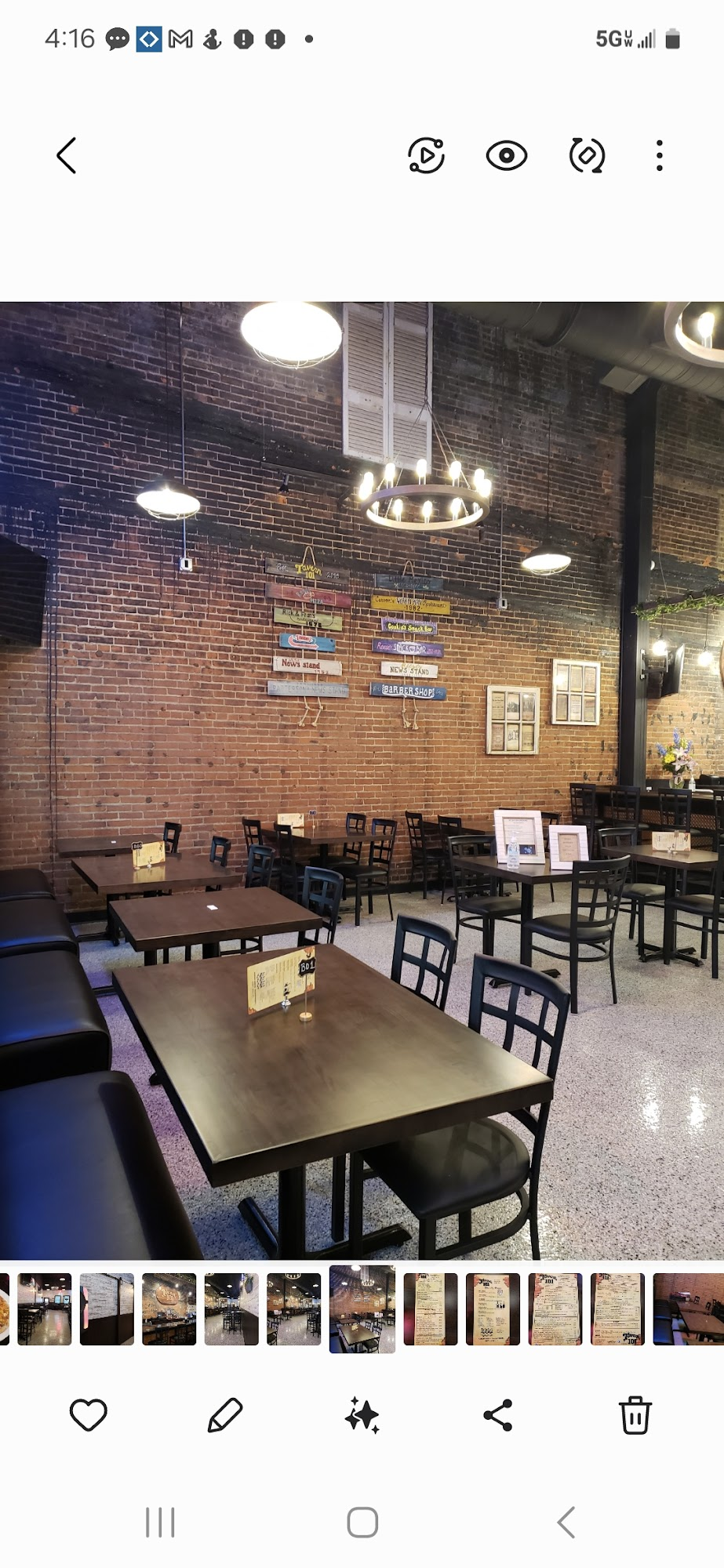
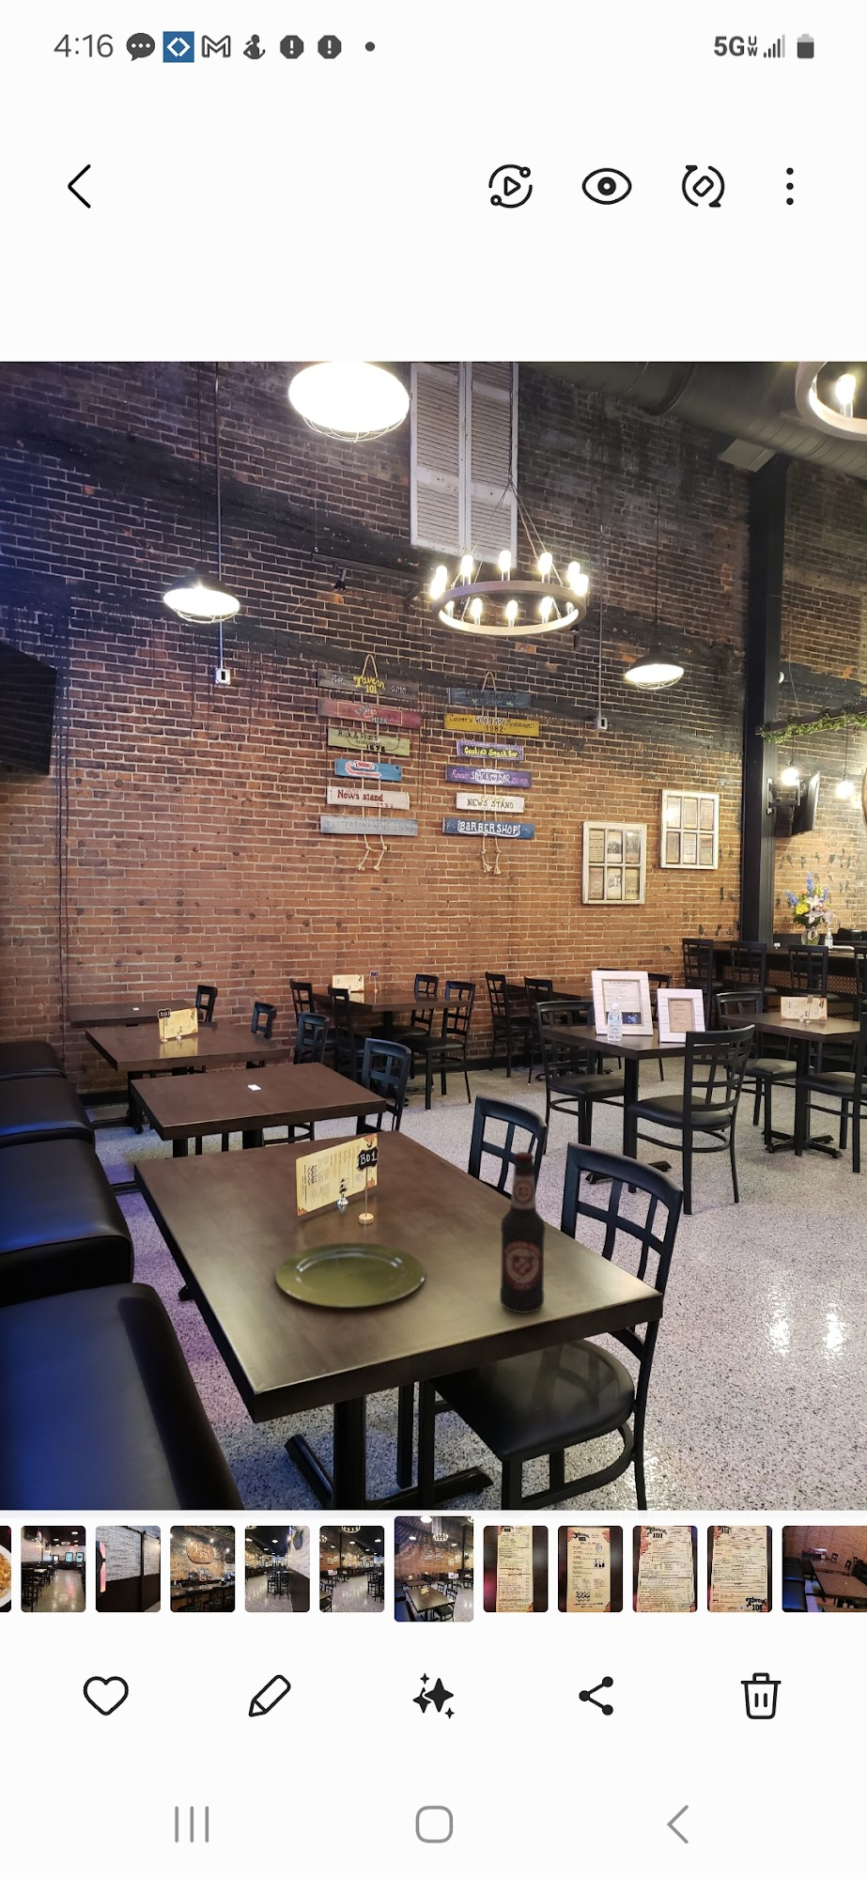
+ plate [274,1241,426,1309]
+ bottle [499,1150,546,1315]
